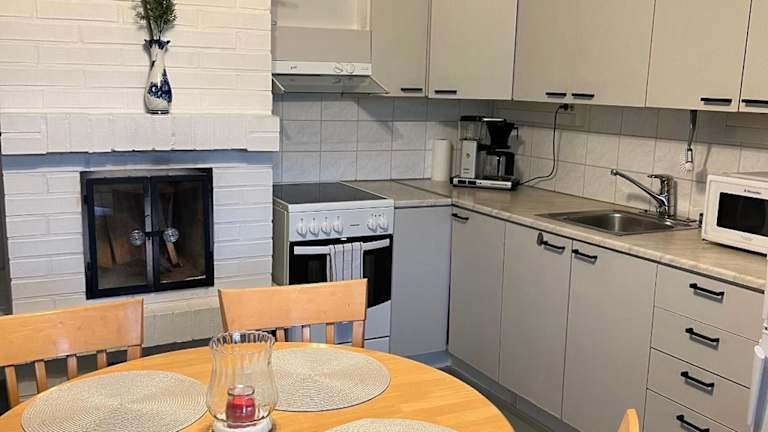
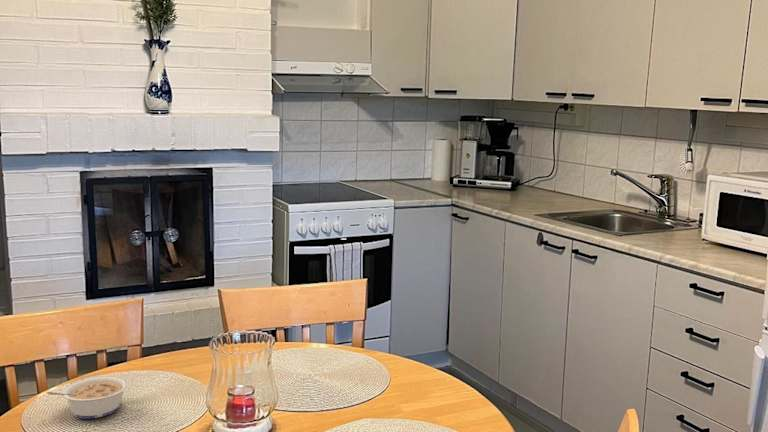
+ legume [46,375,130,420]
